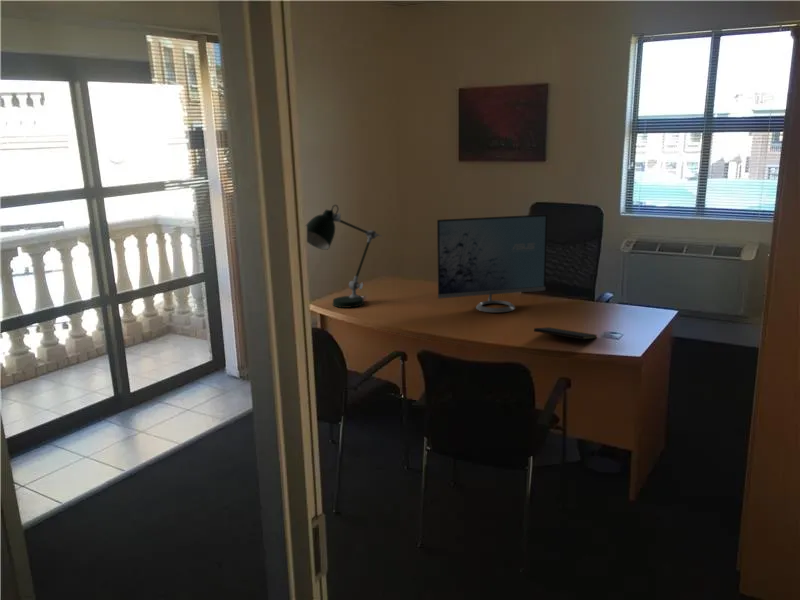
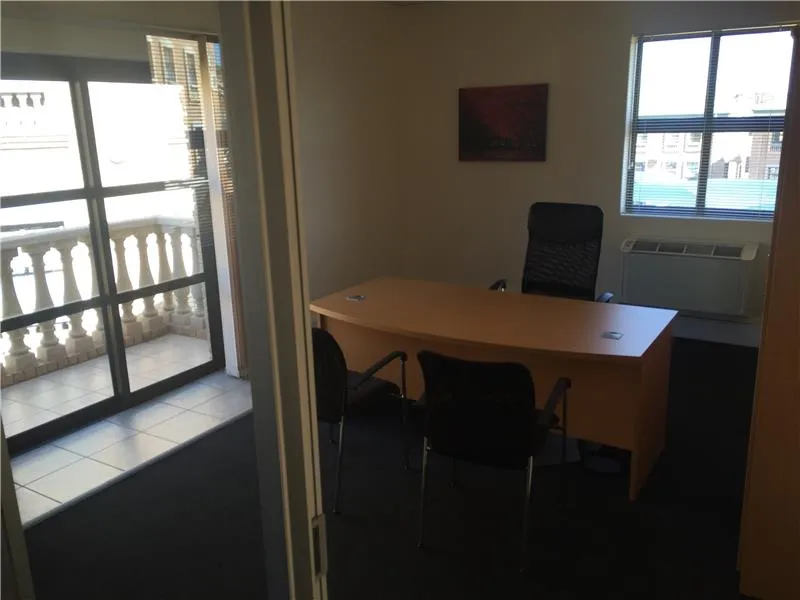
- notepad [533,326,598,348]
- monitor [436,213,548,313]
- desk lamp [305,204,382,309]
